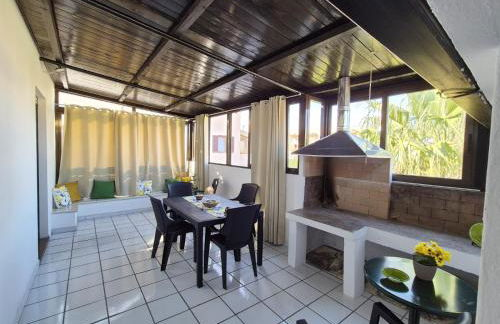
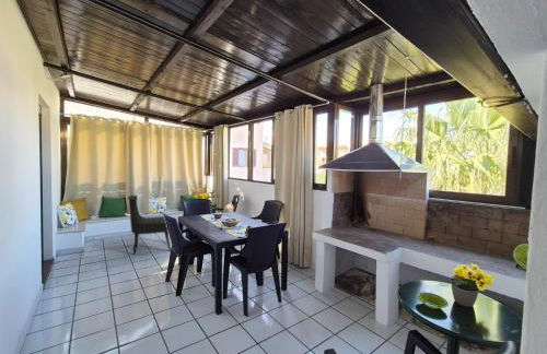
+ dining chair [127,194,172,256]
